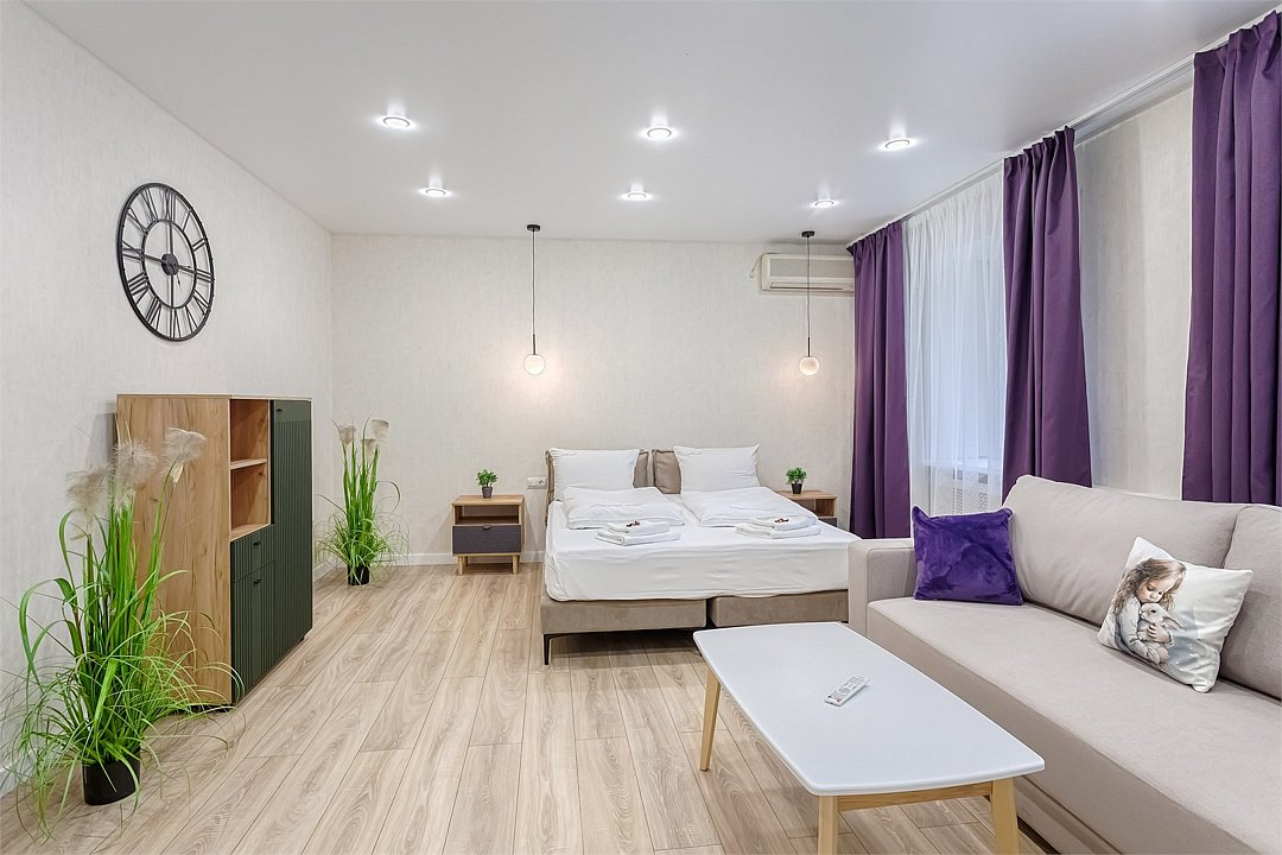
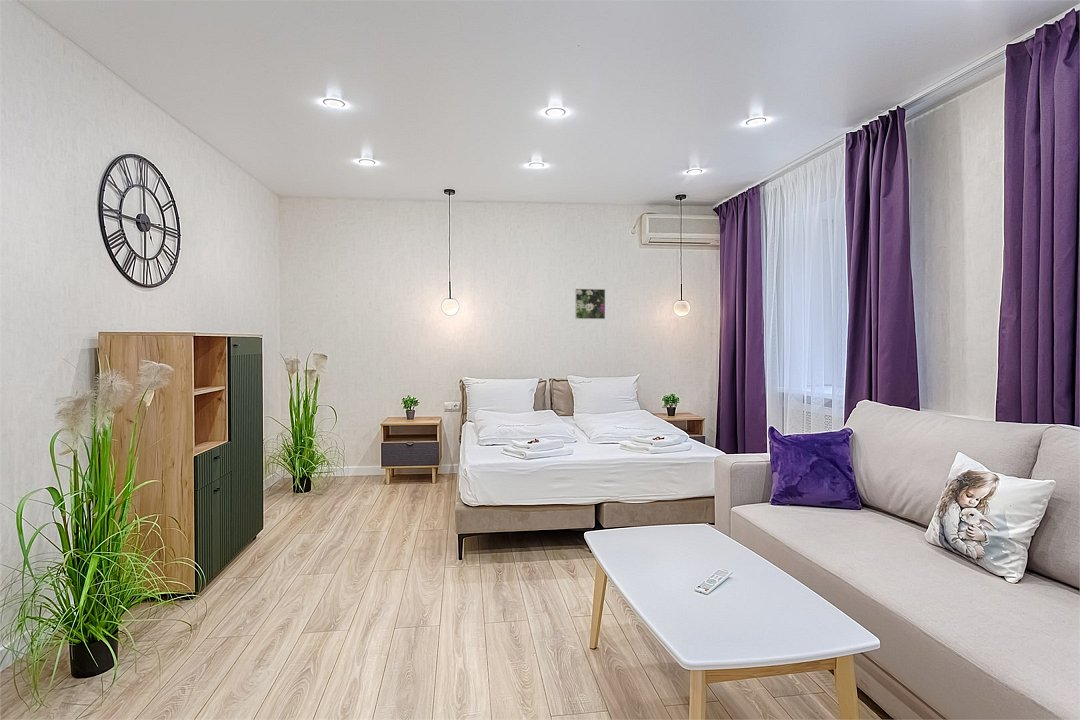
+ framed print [574,288,606,320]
